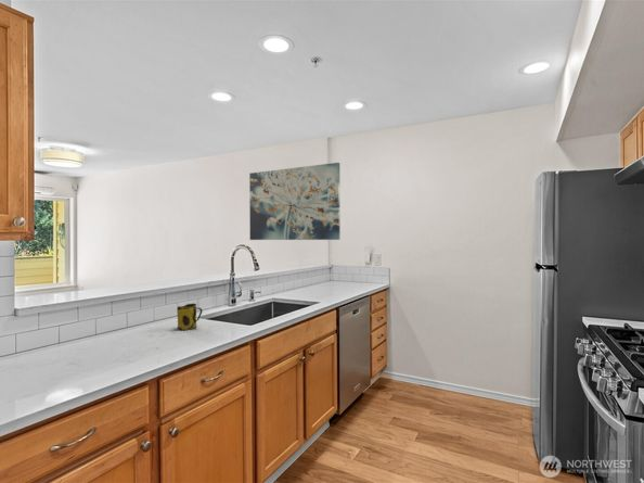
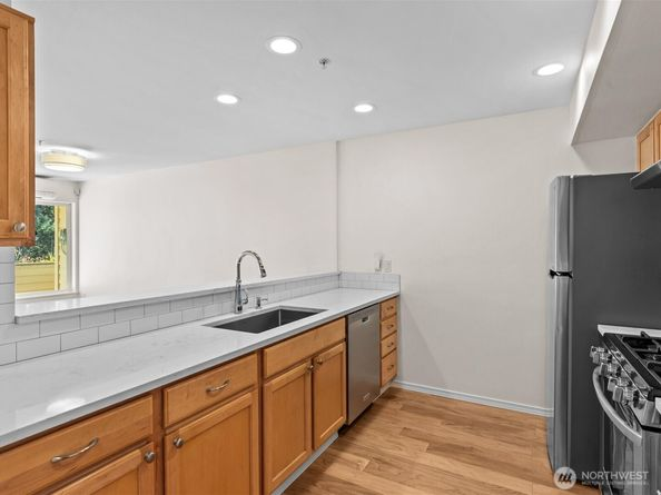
- wall art [248,162,342,241]
- mug [176,303,203,331]
